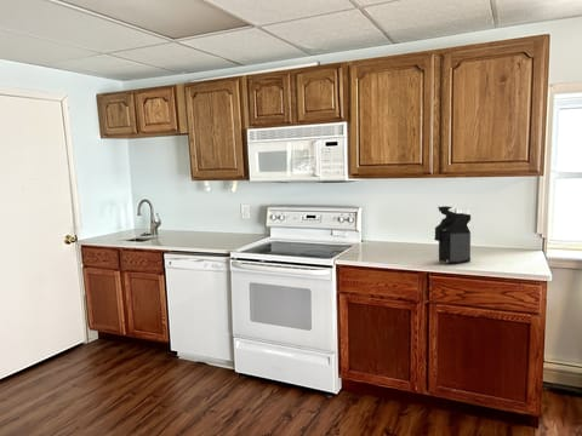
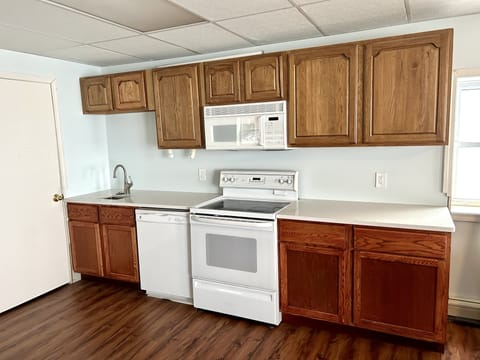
- coffee maker [433,205,472,265]
